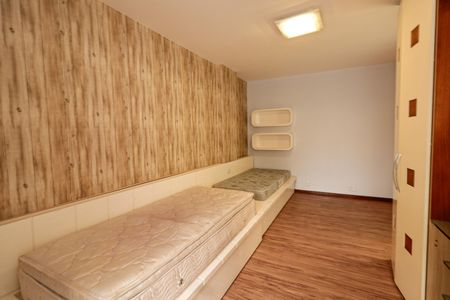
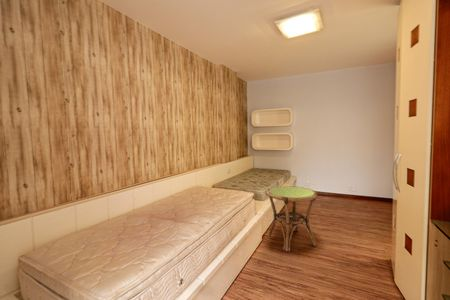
+ side table [265,185,319,252]
